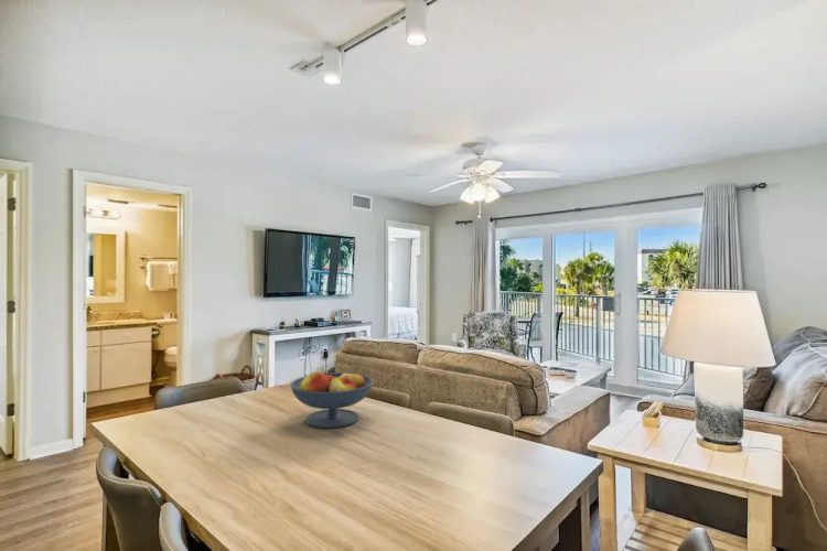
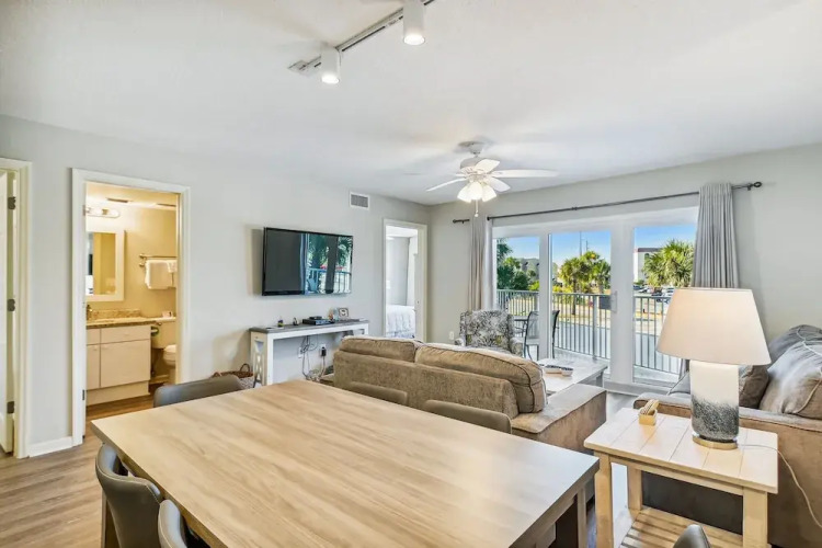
- fruit bowl [289,369,375,429]
